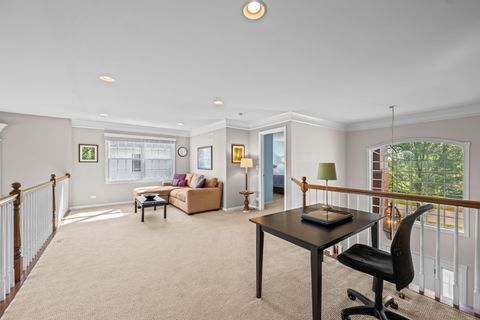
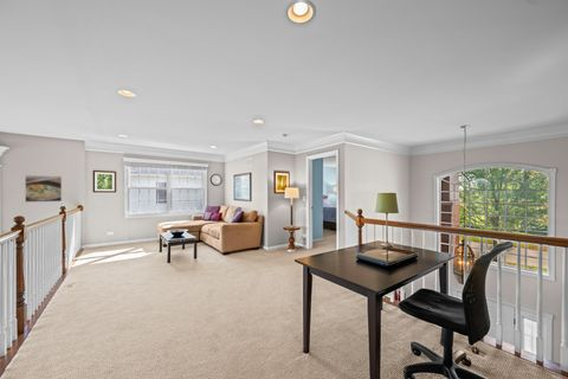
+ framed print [24,174,63,204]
